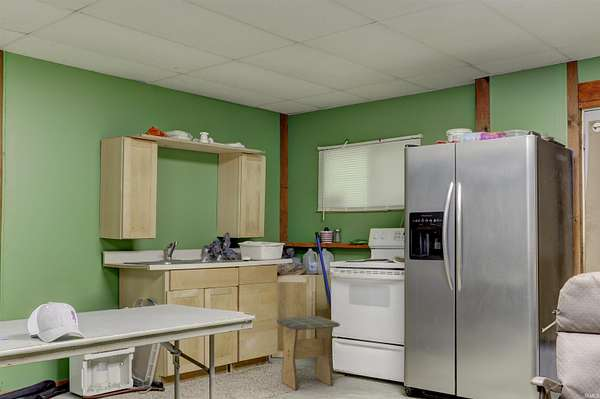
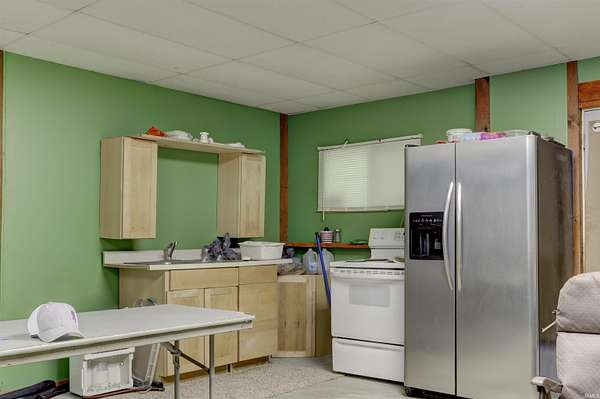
- stool [276,315,341,391]
